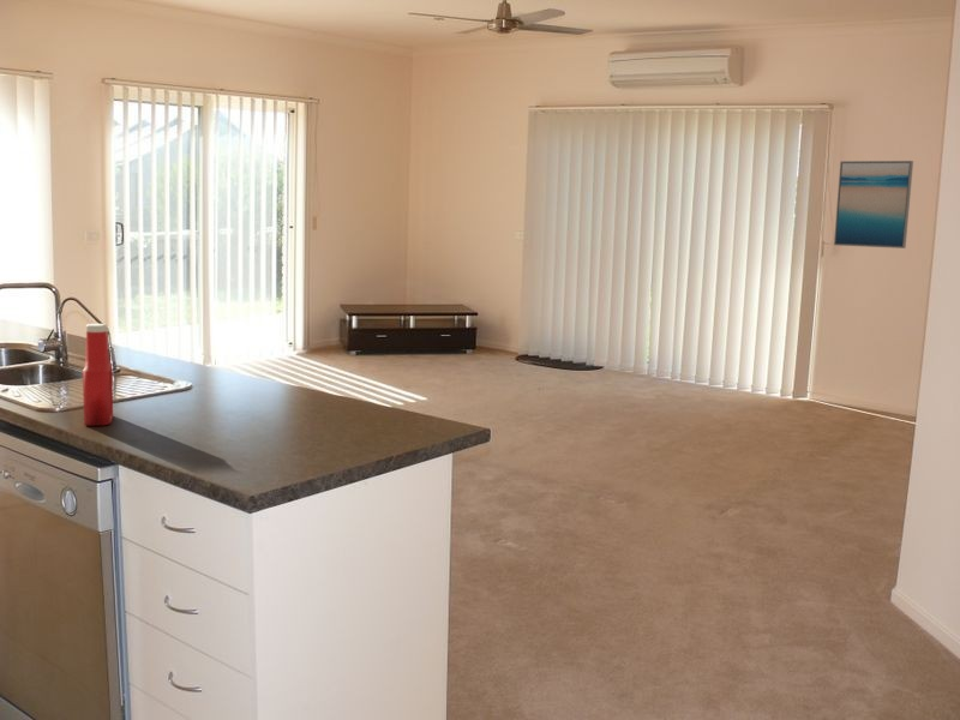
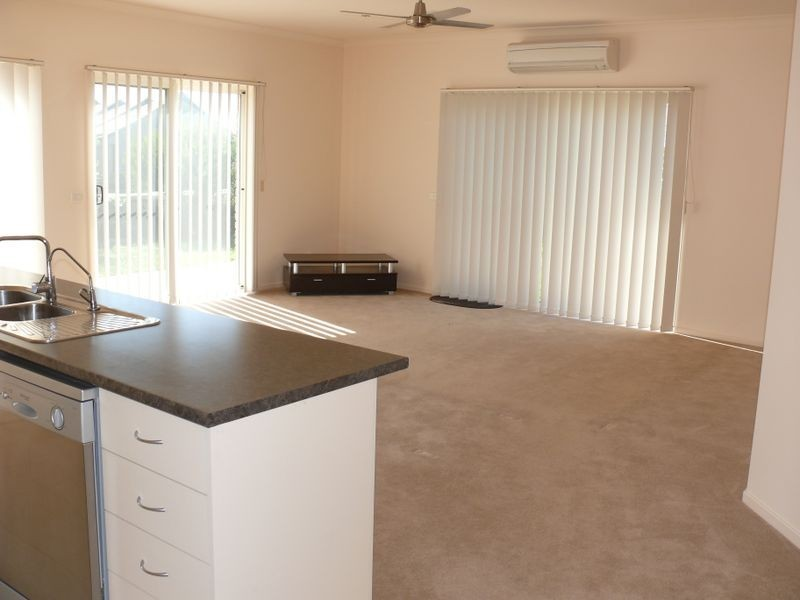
- wall art [833,160,914,250]
- soap bottle [82,323,114,427]
